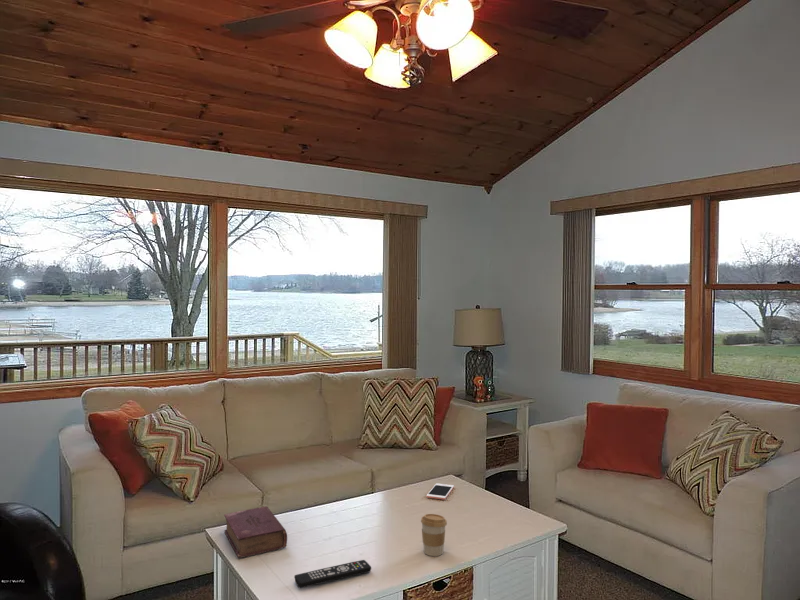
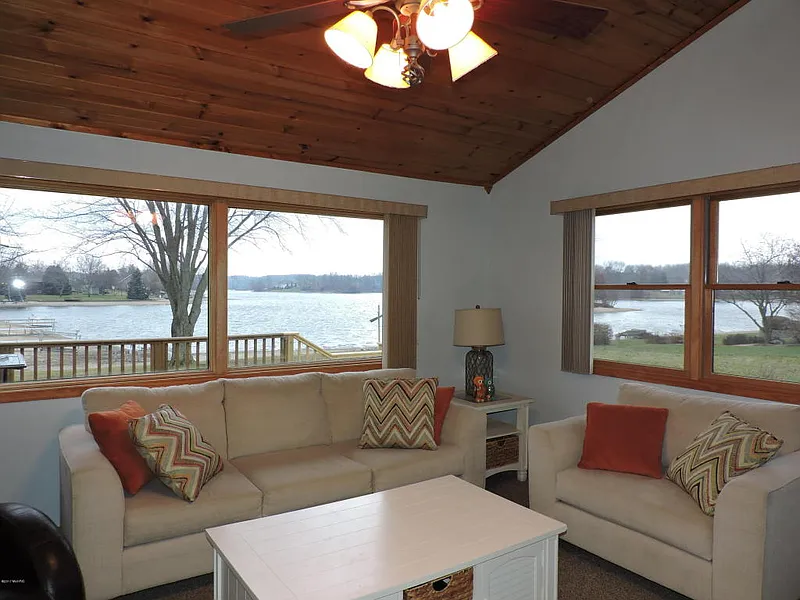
- cell phone [425,482,455,501]
- remote control [293,559,372,589]
- coffee cup [420,513,448,557]
- book [223,505,288,559]
